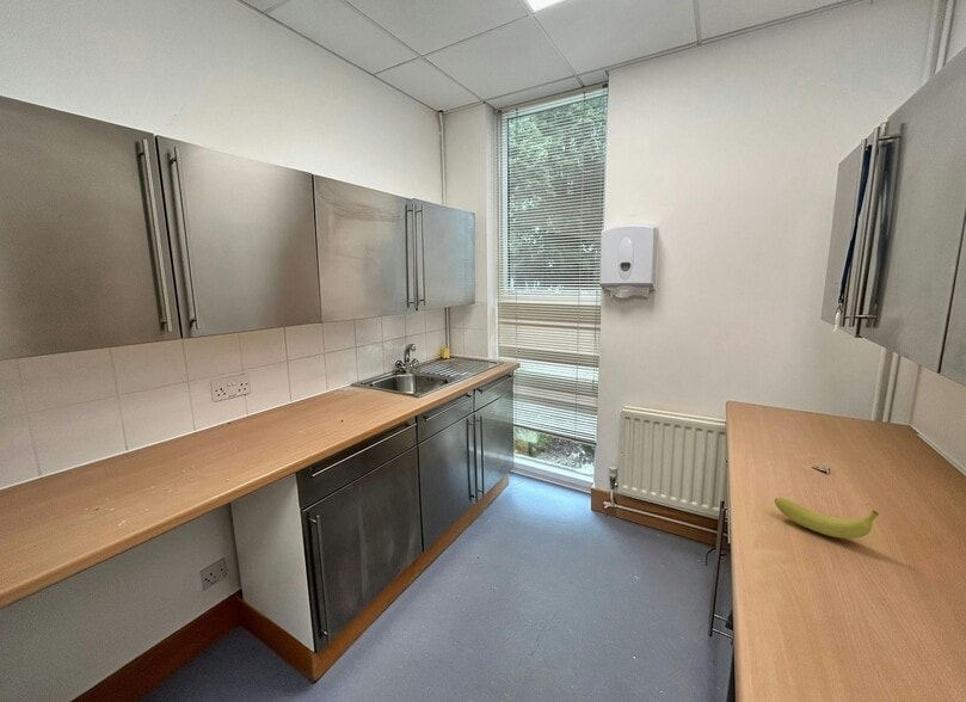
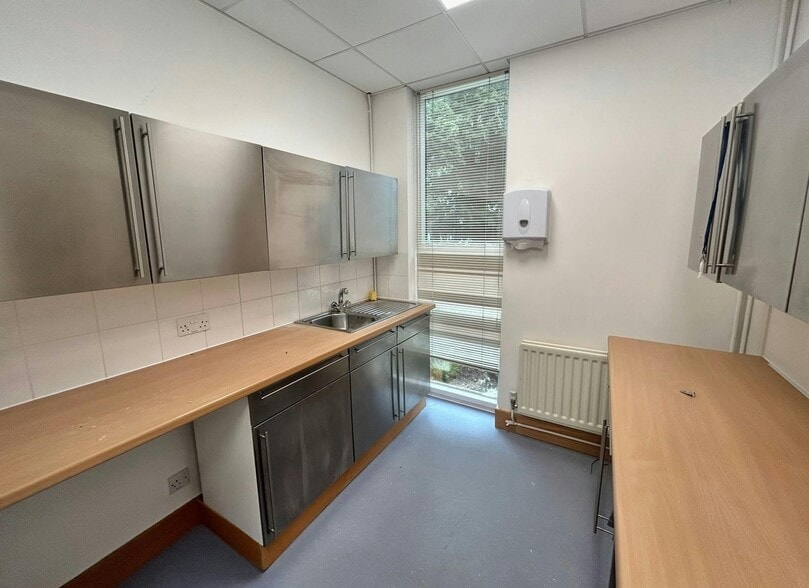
- fruit [774,497,880,540]
